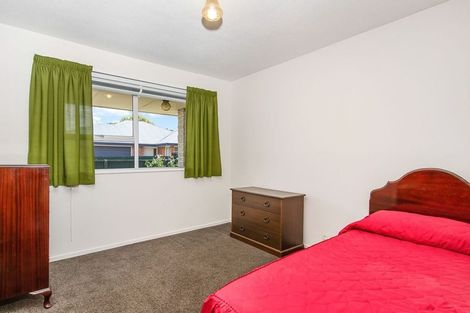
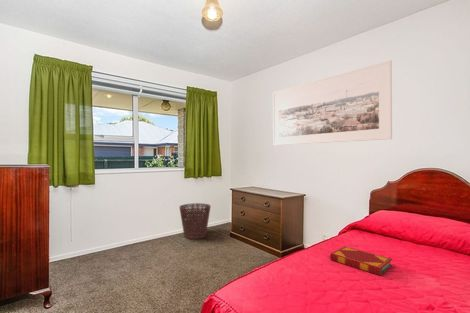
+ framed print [272,60,393,146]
+ hardback book [329,245,394,276]
+ basket [178,202,212,240]
